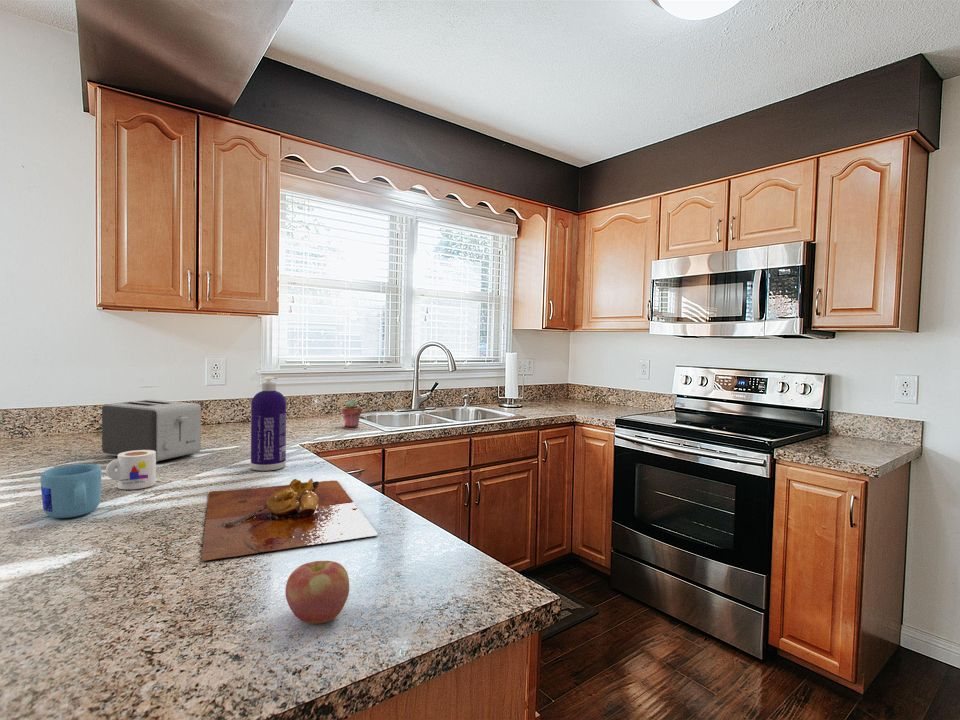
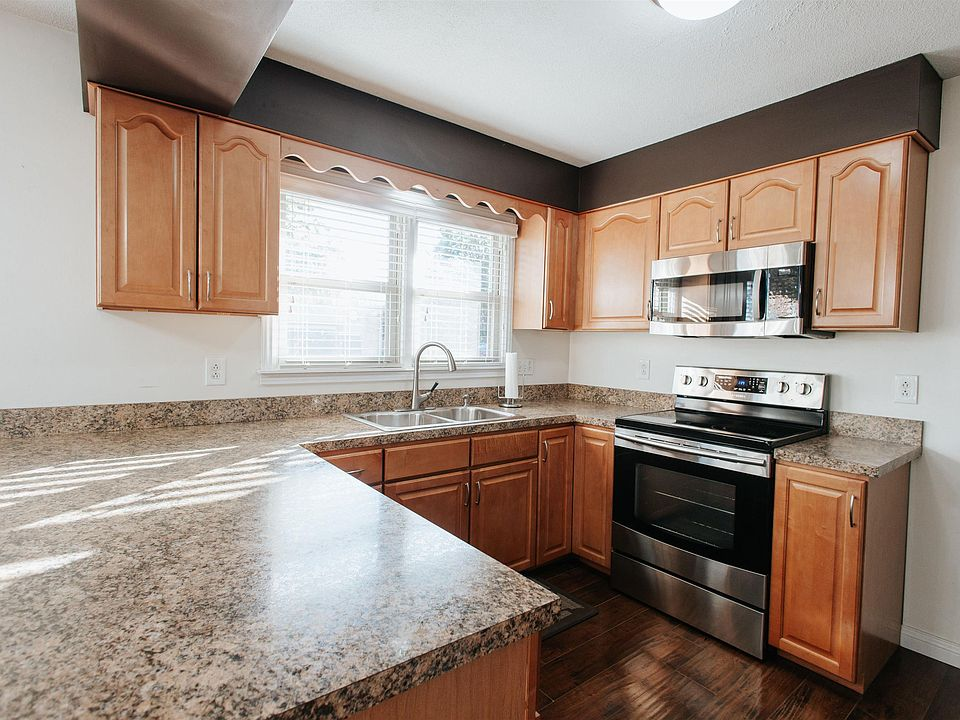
- potted succulent [341,399,363,428]
- toaster [101,398,202,463]
- spray bottle [250,375,287,472]
- apple [285,560,350,624]
- cutting board [201,477,379,562]
- mug [40,463,102,519]
- mug [105,450,157,490]
